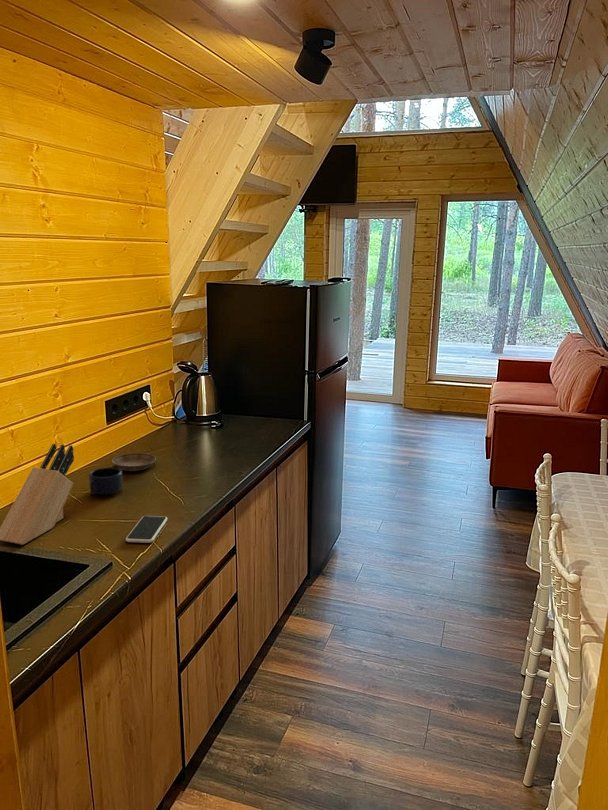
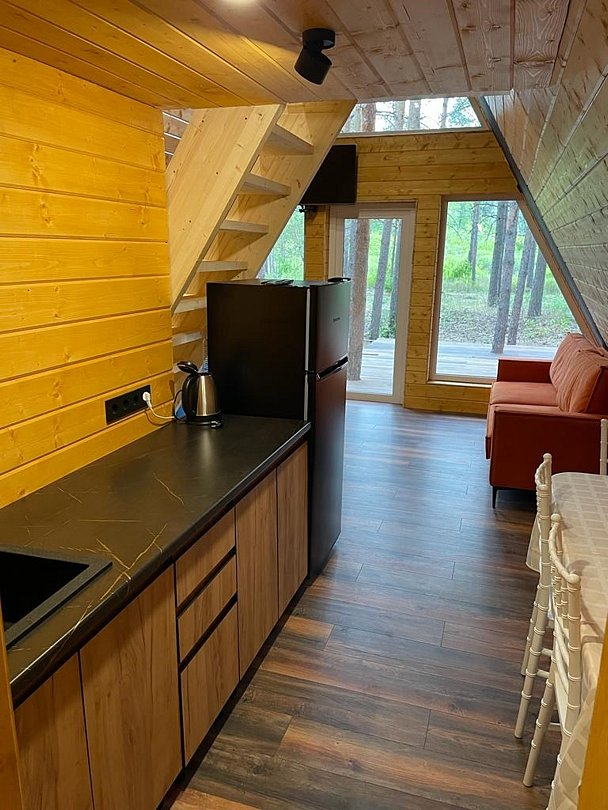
- mug [88,467,124,496]
- knife block [0,443,75,546]
- smartphone [125,515,168,544]
- saucer [111,452,157,472]
